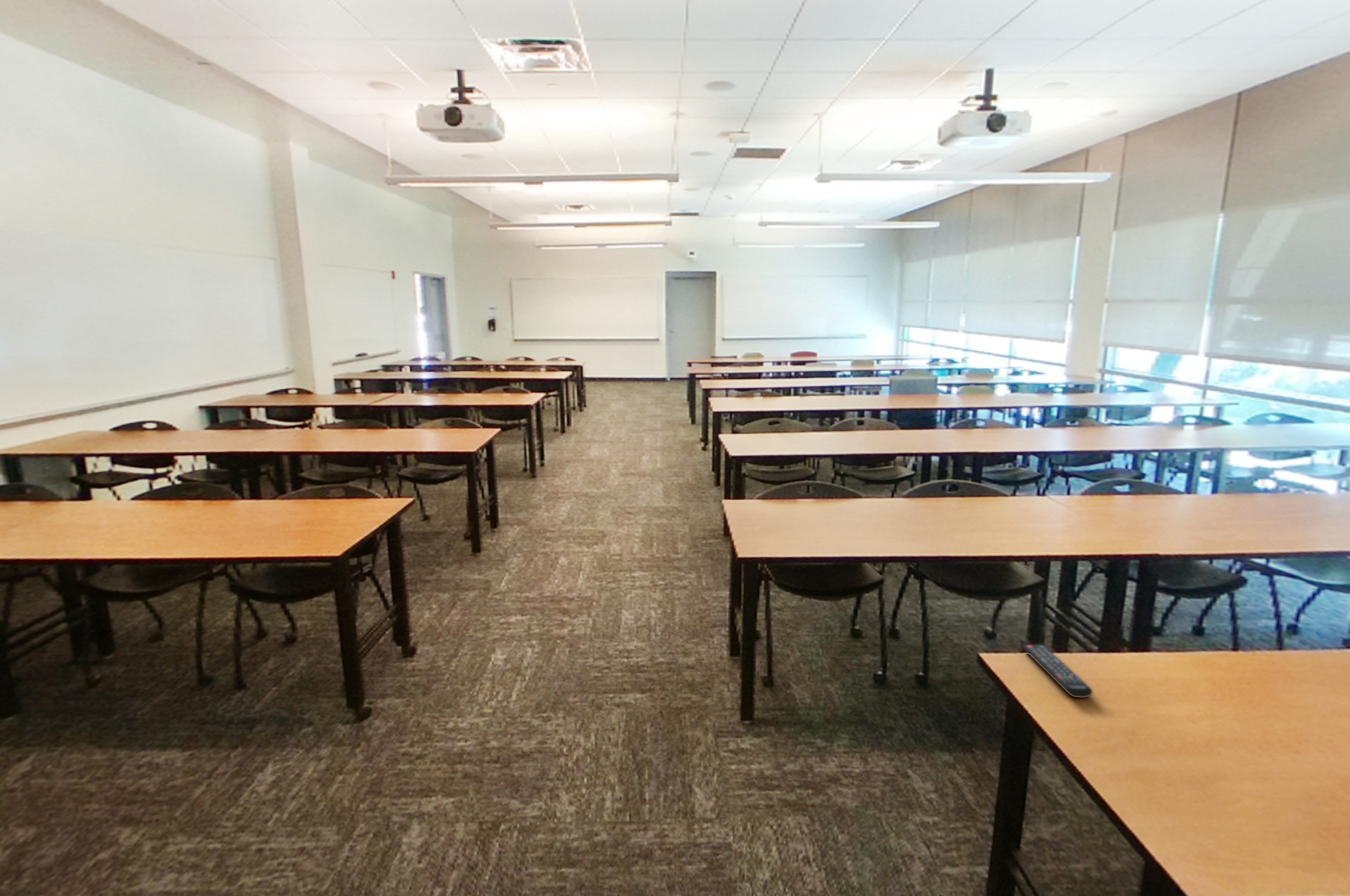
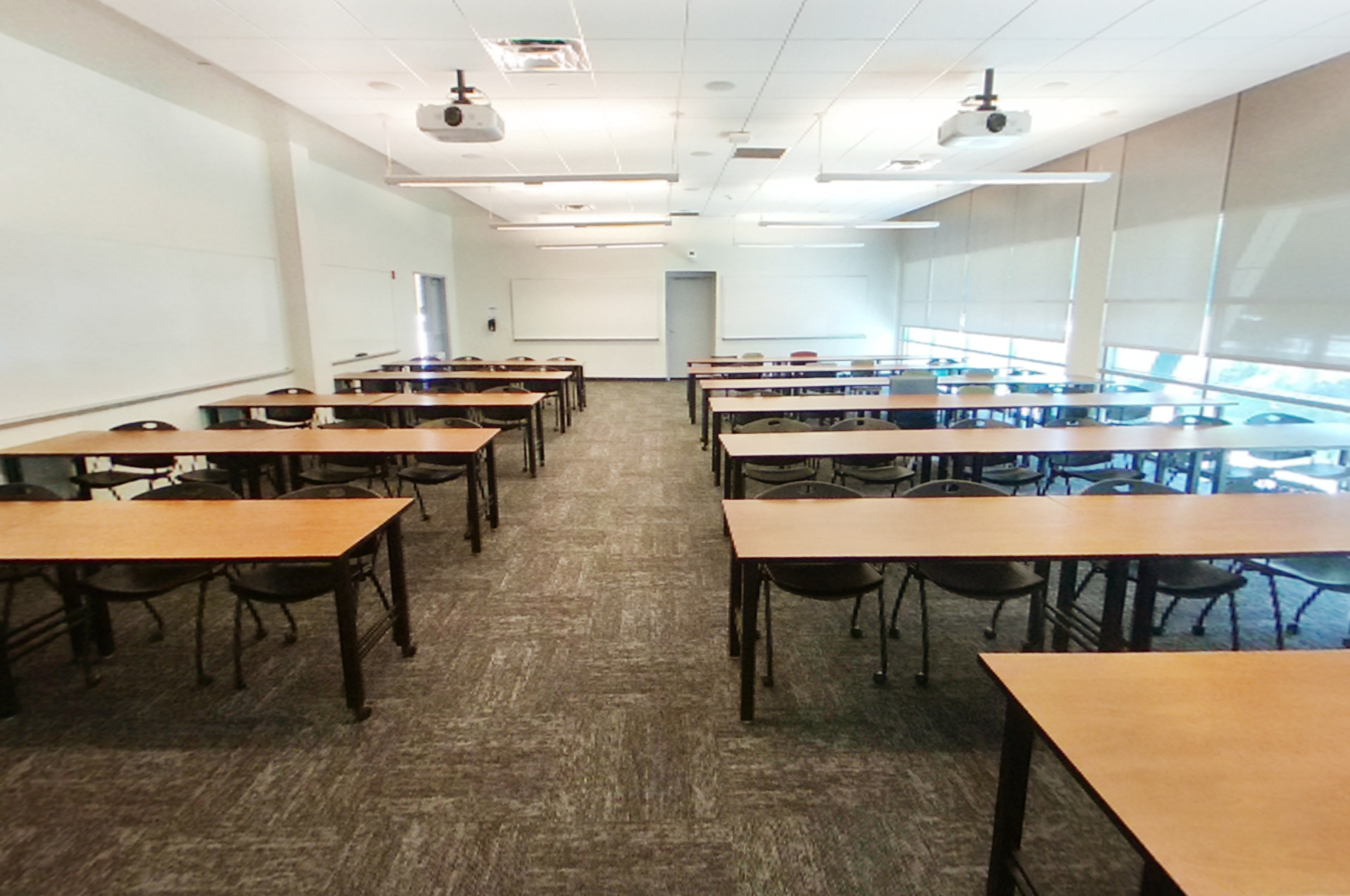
- remote control [1021,644,1093,698]
